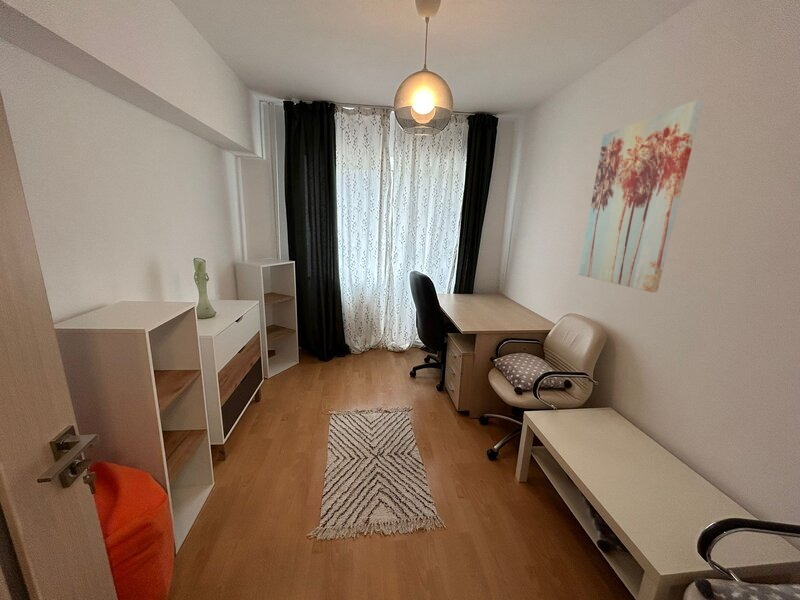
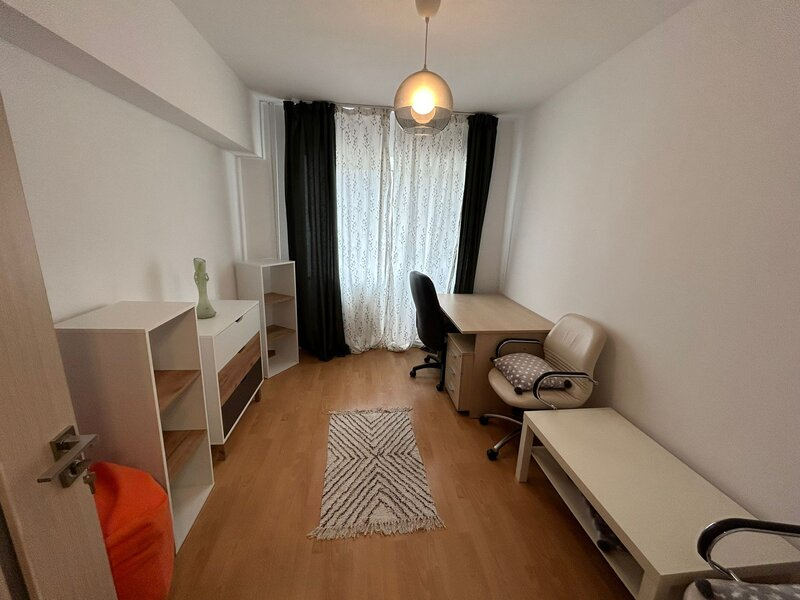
- wall art [578,99,704,293]
